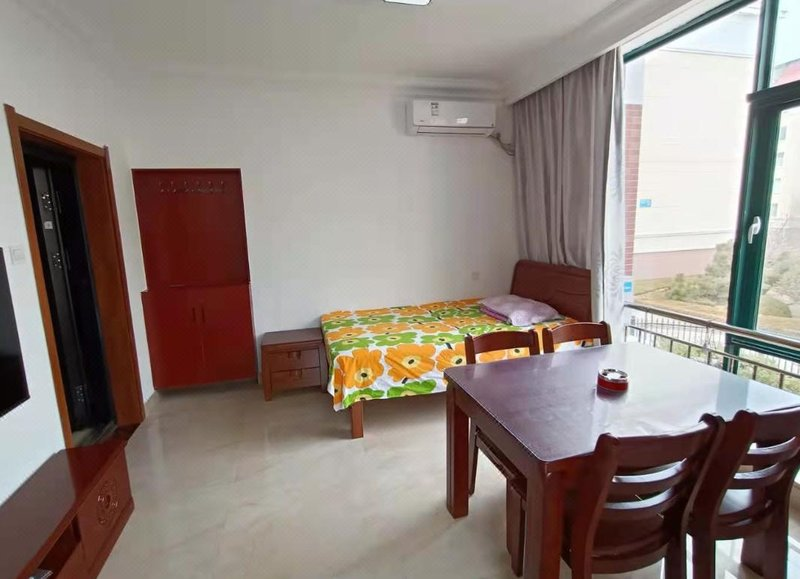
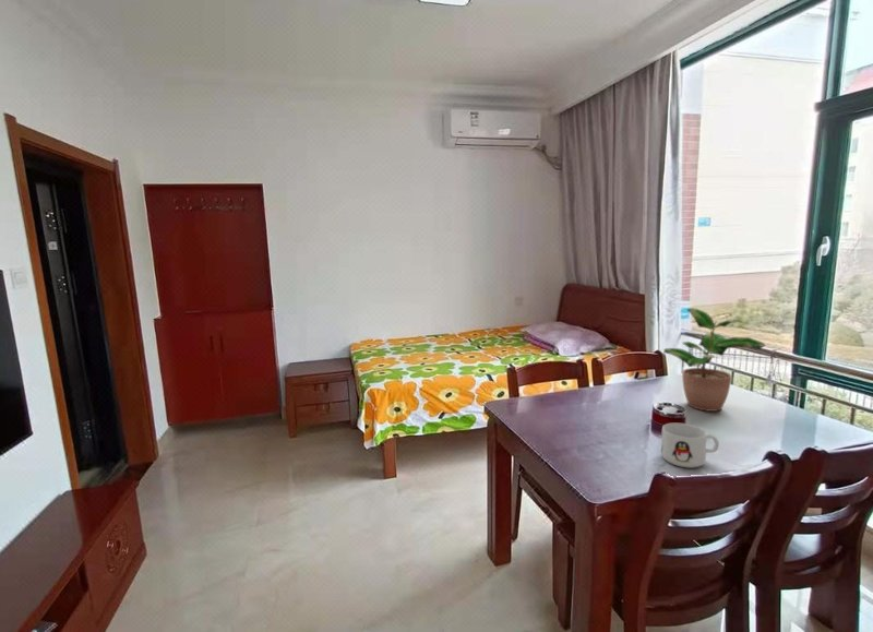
+ potted plant [662,307,767,413]
+ mug [660,422,720,469]
